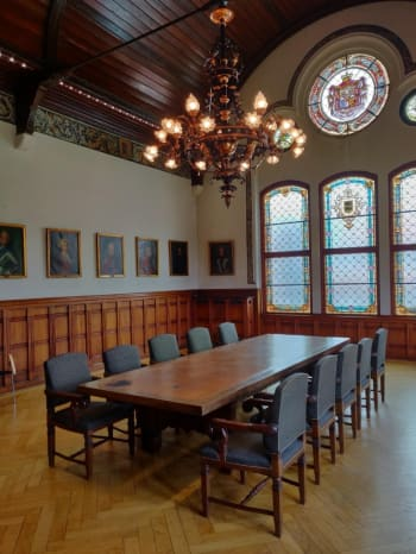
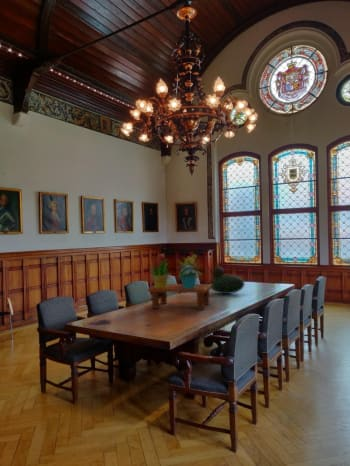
+ decorative bowl [207,266,246,295]
+ flower arrangement [147,253,212,311]
